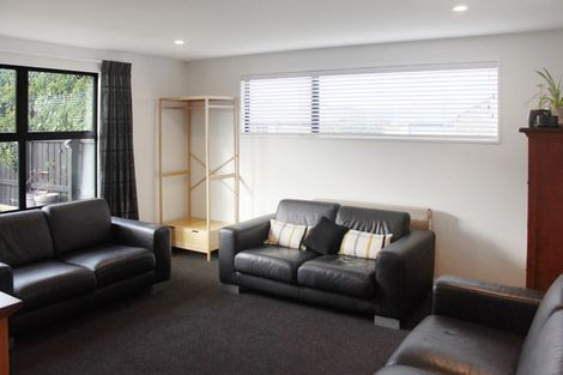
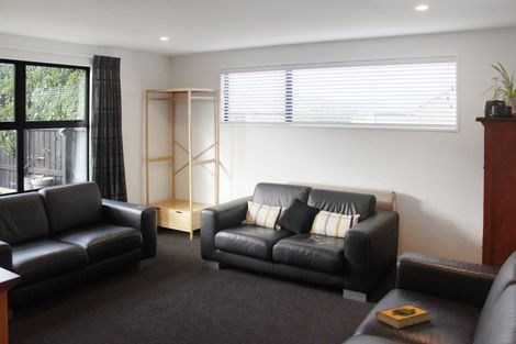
+ hardback book [374,303,431,330]
